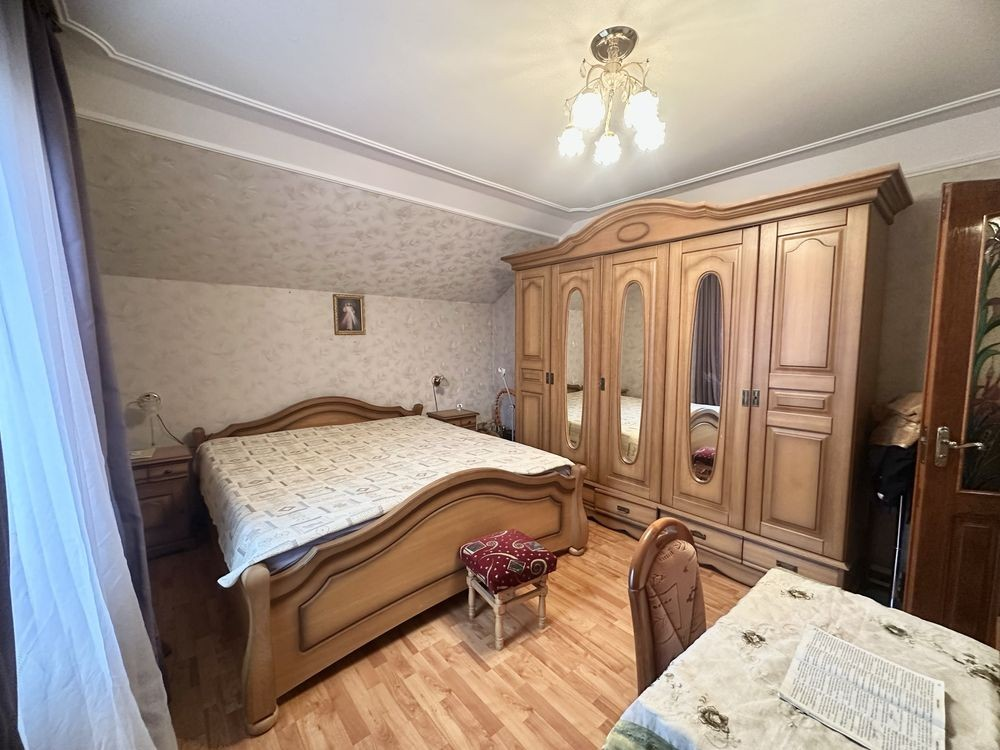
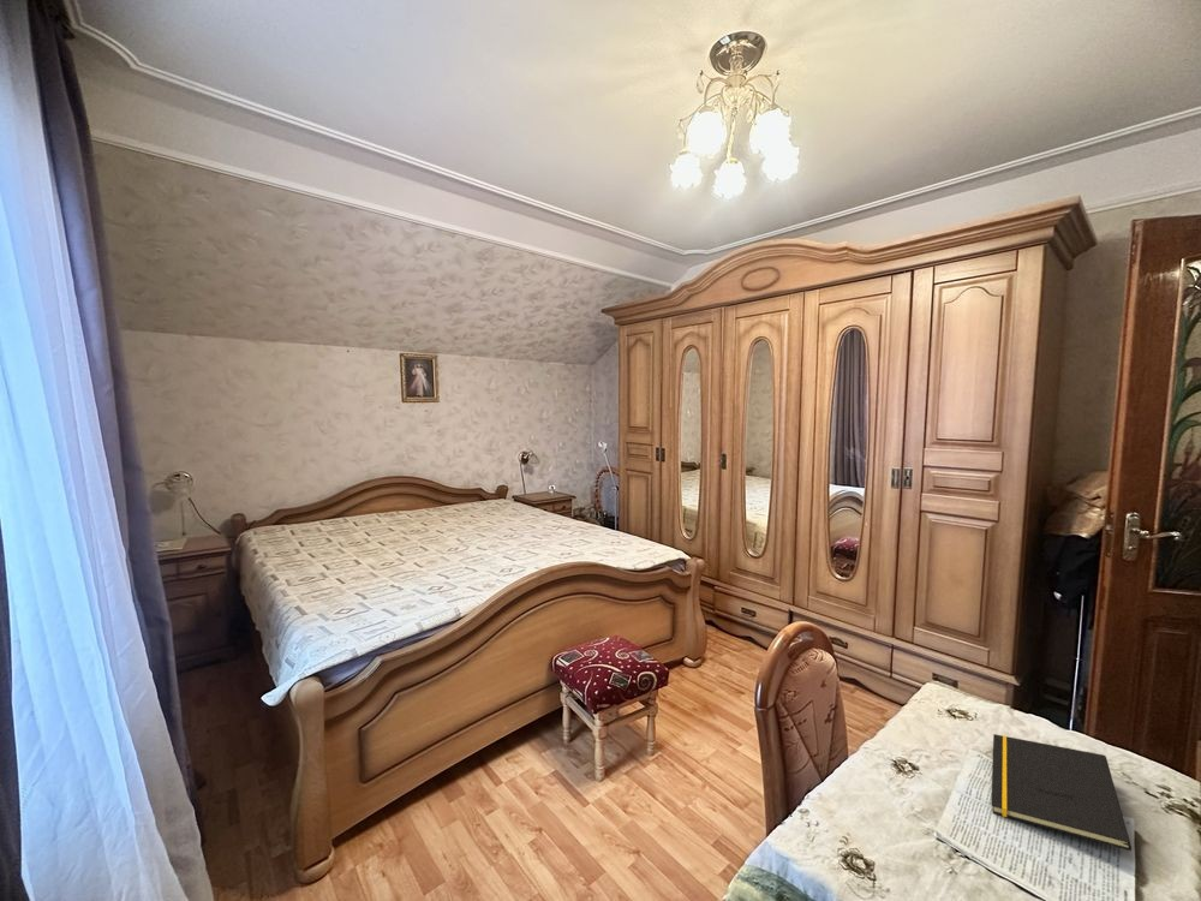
+ notepad [990,733,1133,852]
